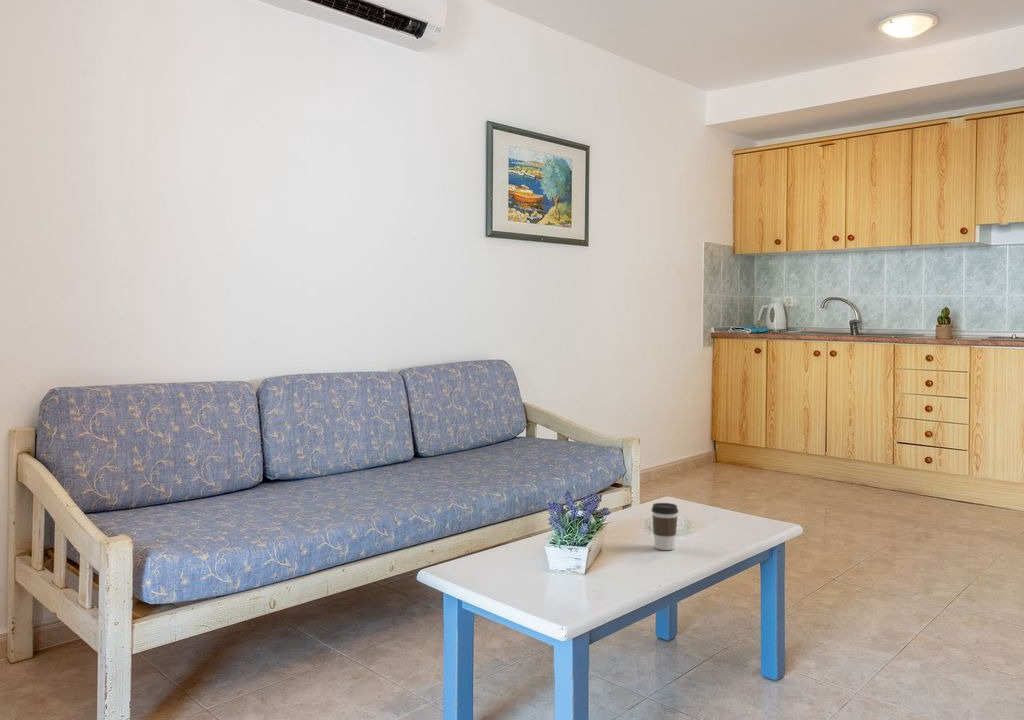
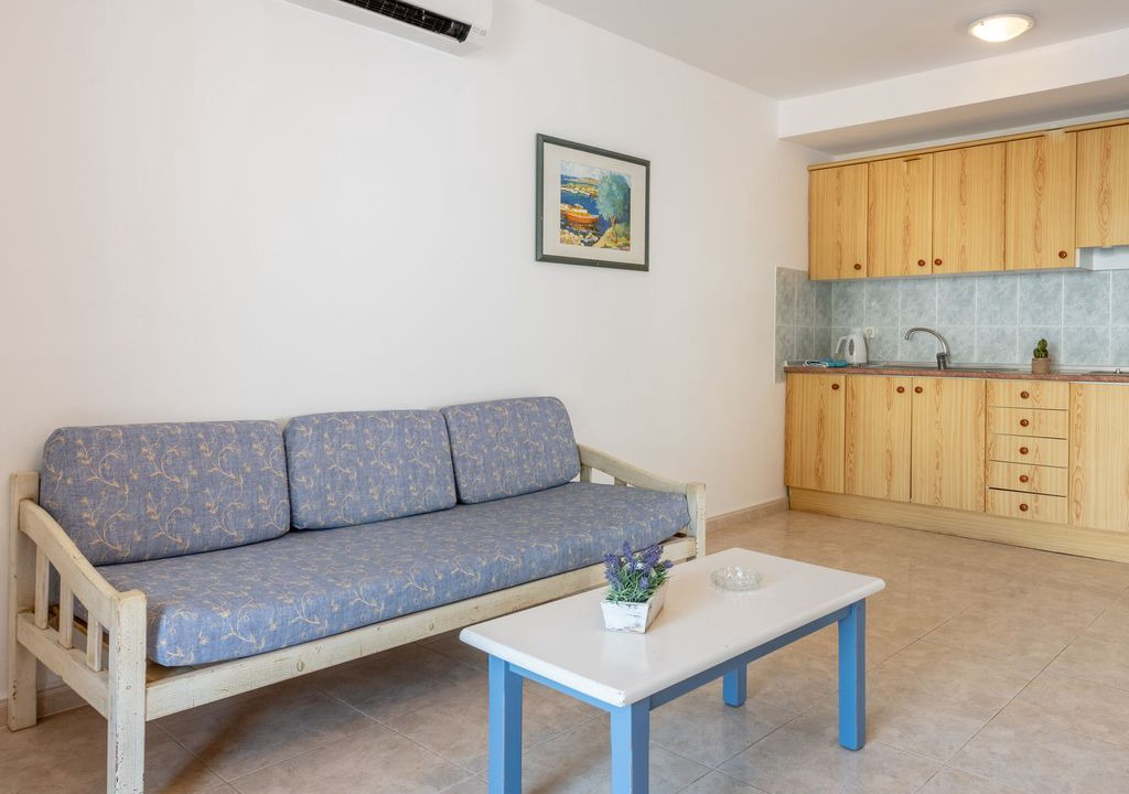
- coffee cup [651,502,679,551]
